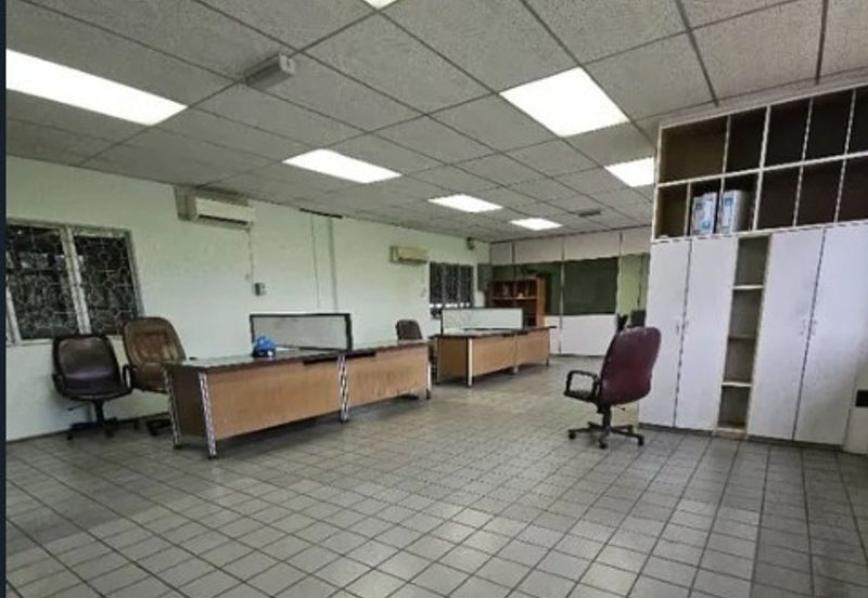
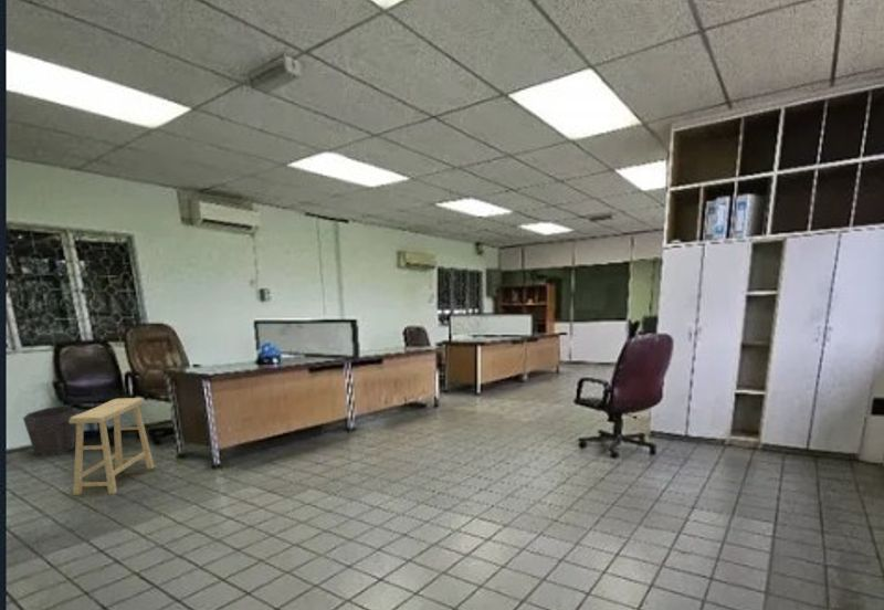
+ waste bin [22,404,80,458]
+ stool [69,397,156,496]
